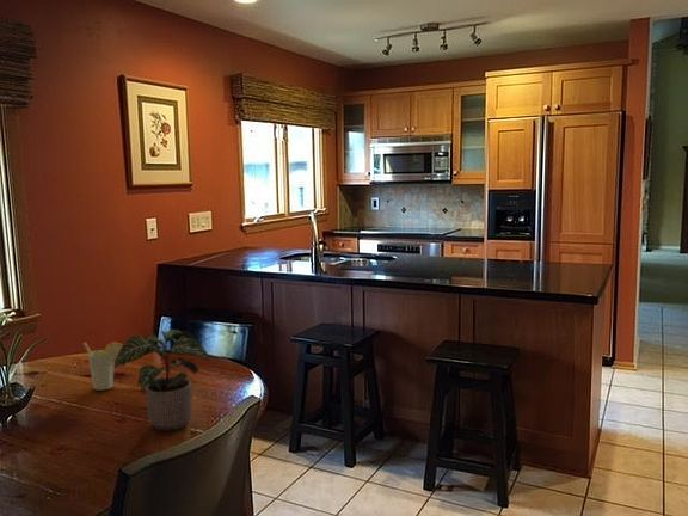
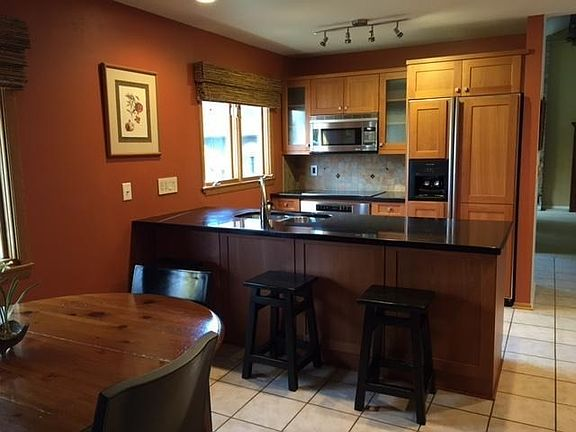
- cup [81,340,123,392]
- potted plant [113,328,211,432]
